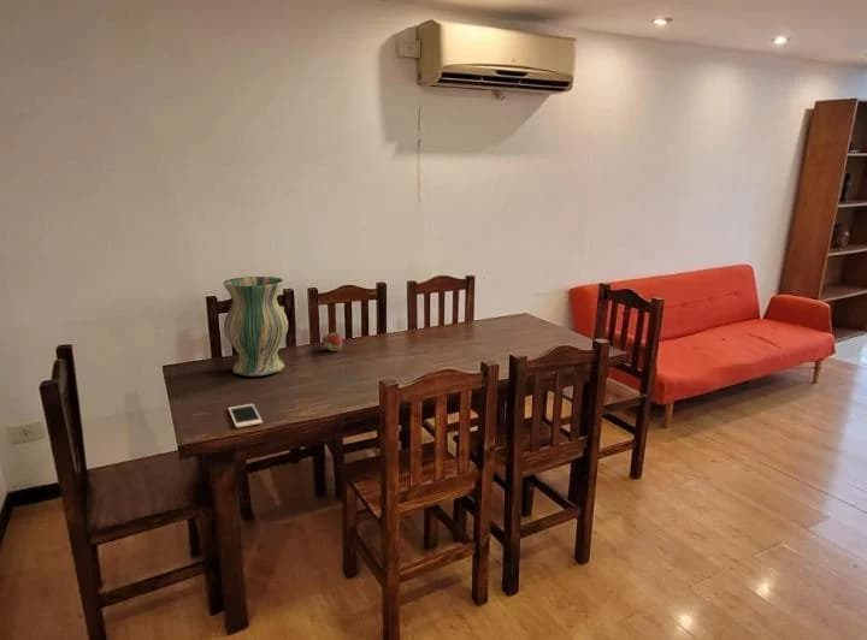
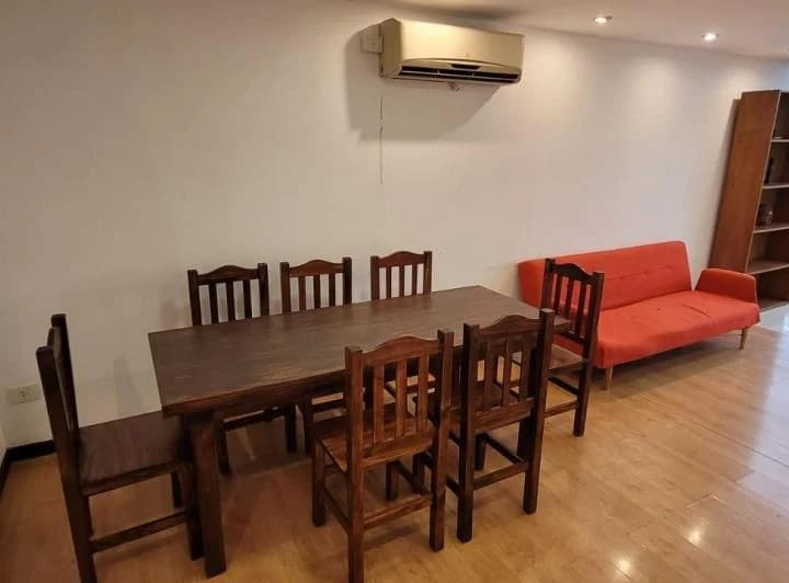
- vase [223,275,289,377]
- cell phone [228,403,264,428]
- fruit [322,331,344,352]
